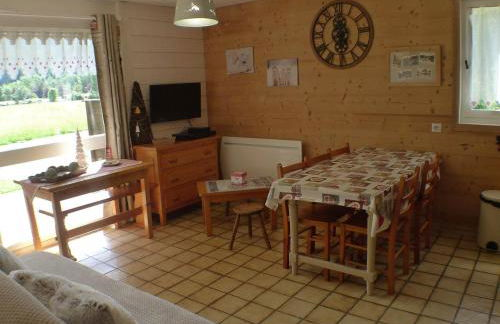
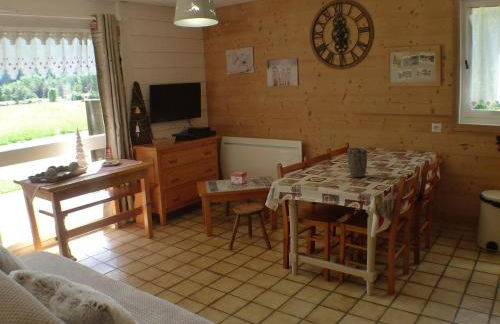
+ plant pot [347,147,368,178]
